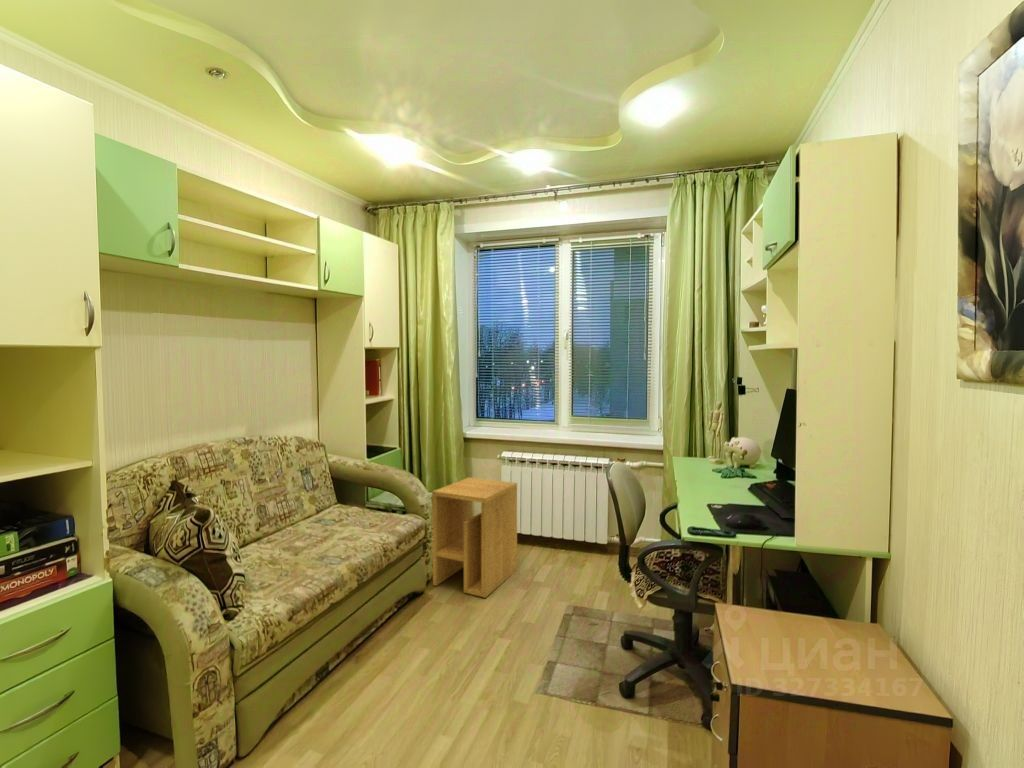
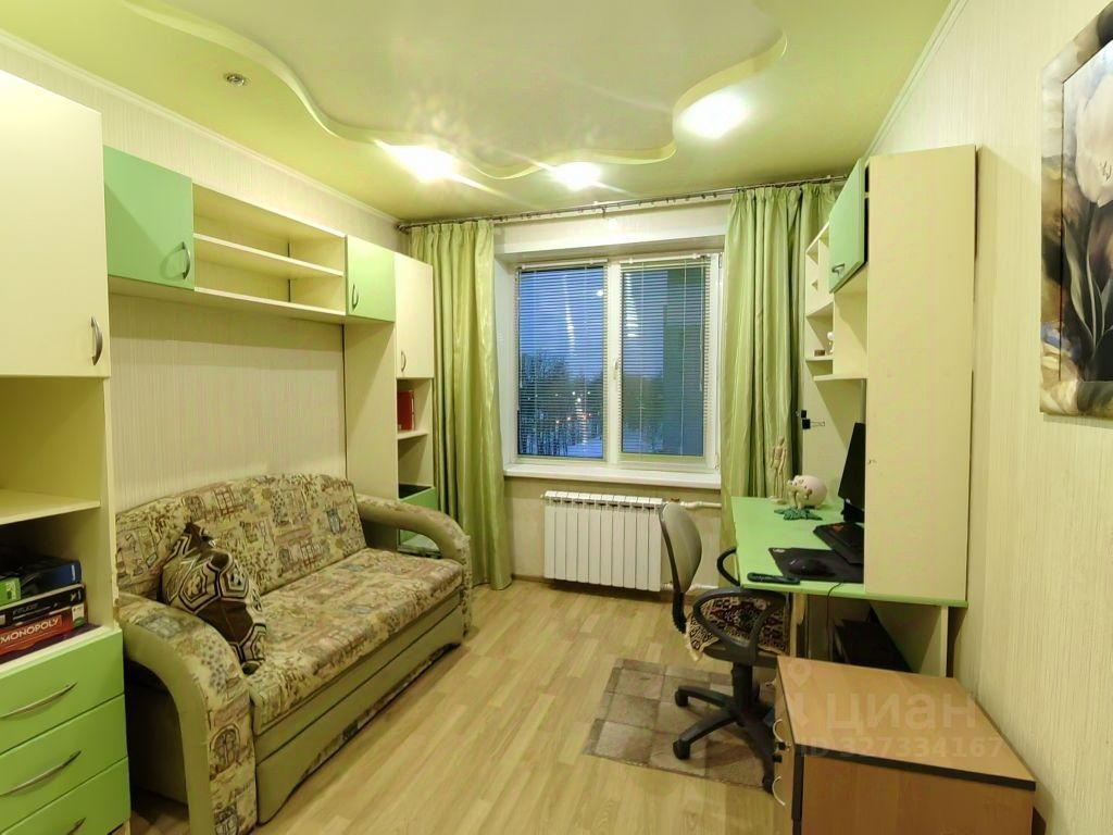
- side table [432,476,518,599]
